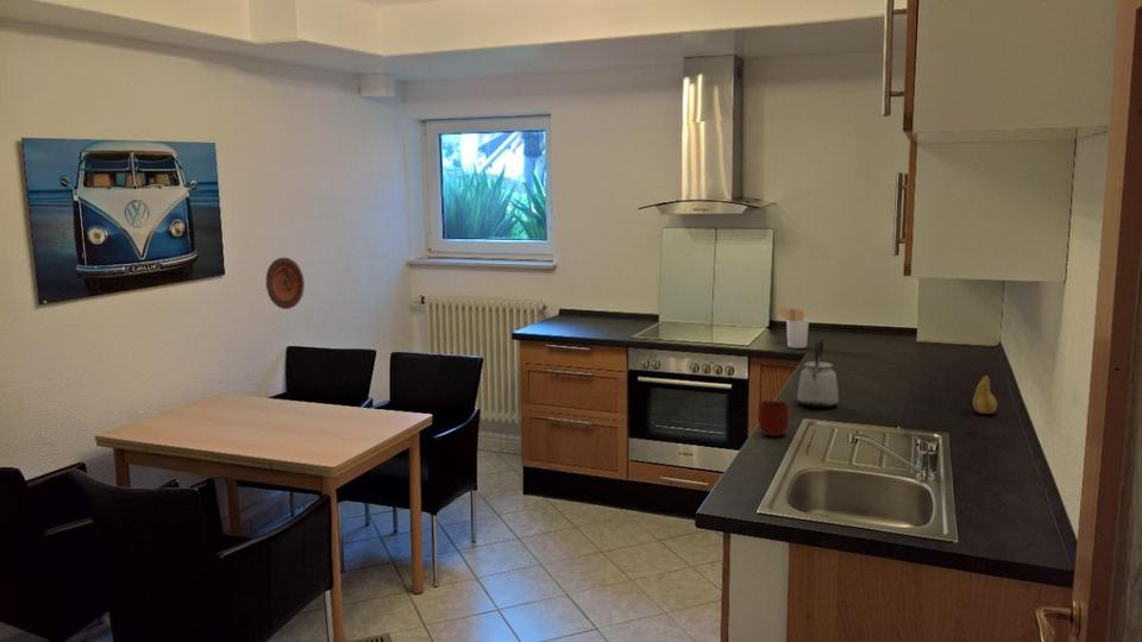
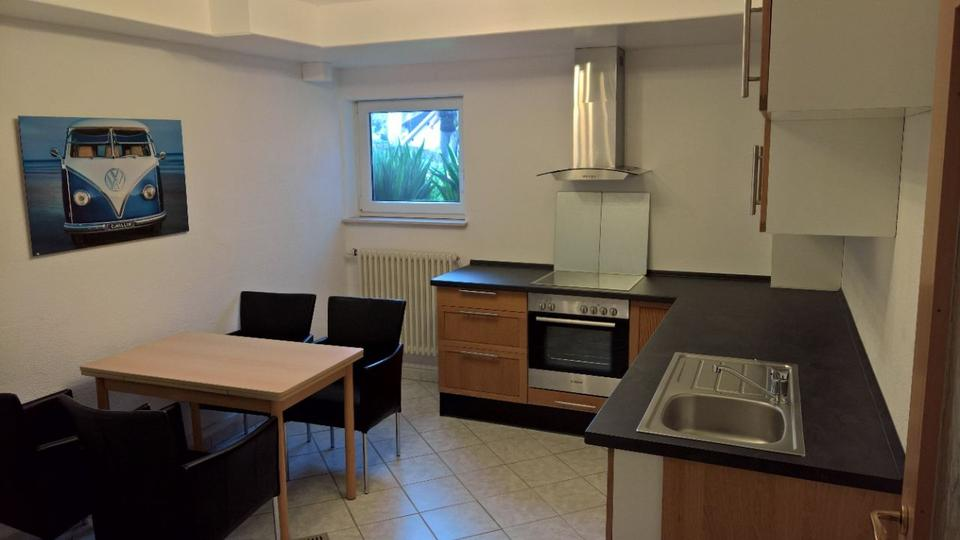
- fruit [972,374,998,415]
- mug [757,399,790,438]
- utensil holder [774,306,810,350]
- kettle [796,338,840,409]
- decorative plate [265,257,306,310]
